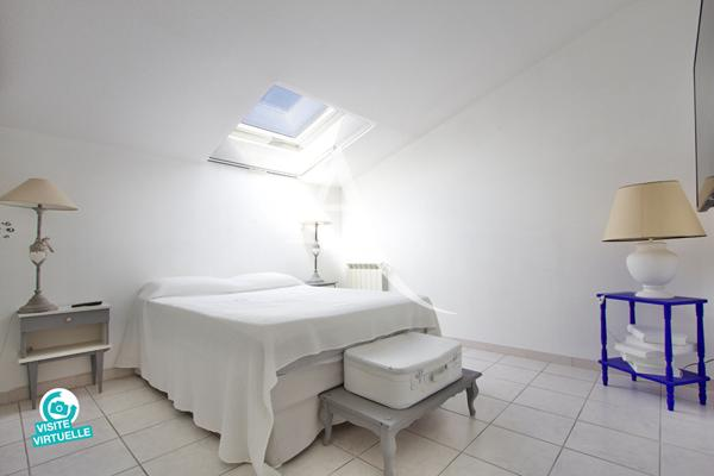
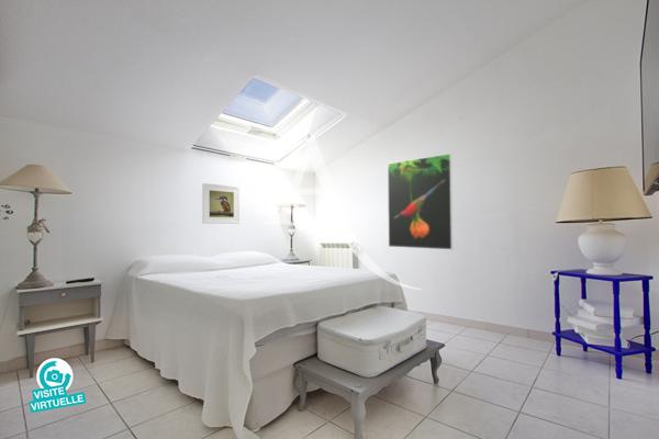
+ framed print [387,153,454,250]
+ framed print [201,182,241,225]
